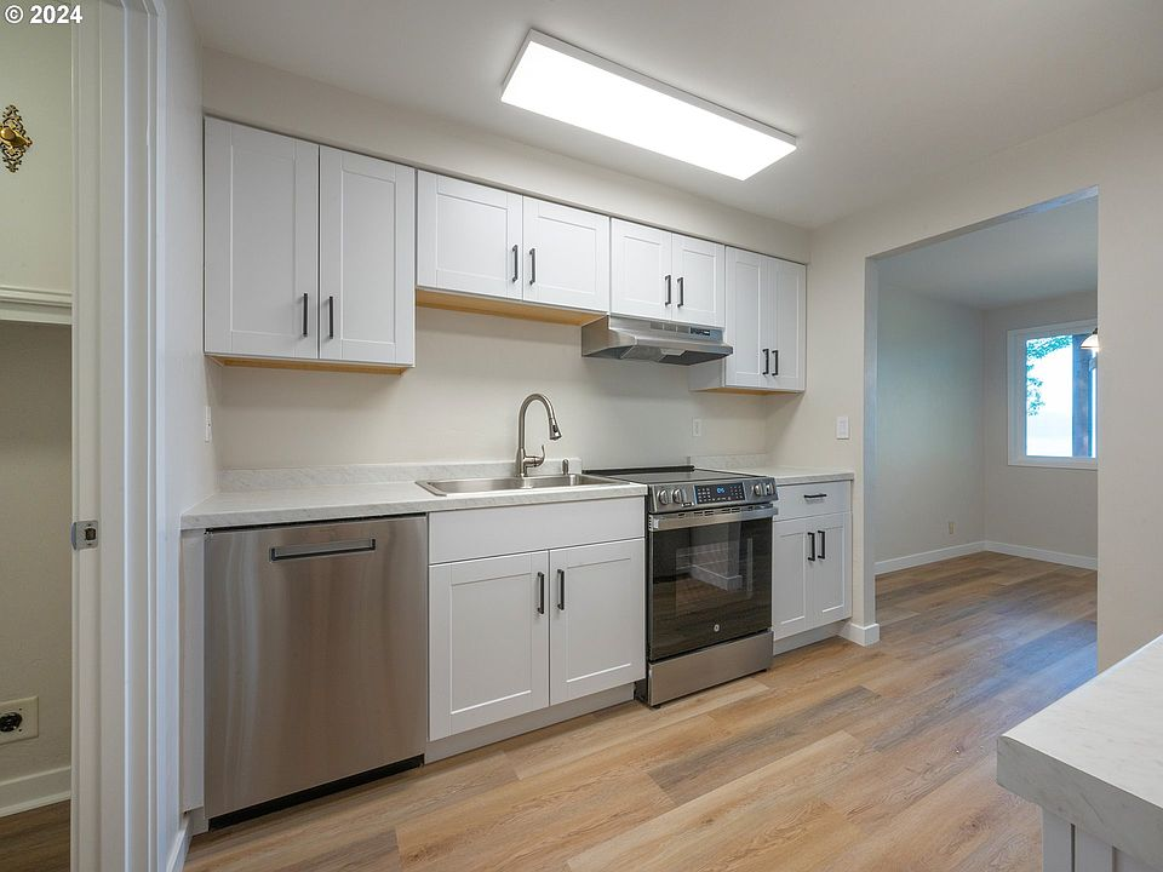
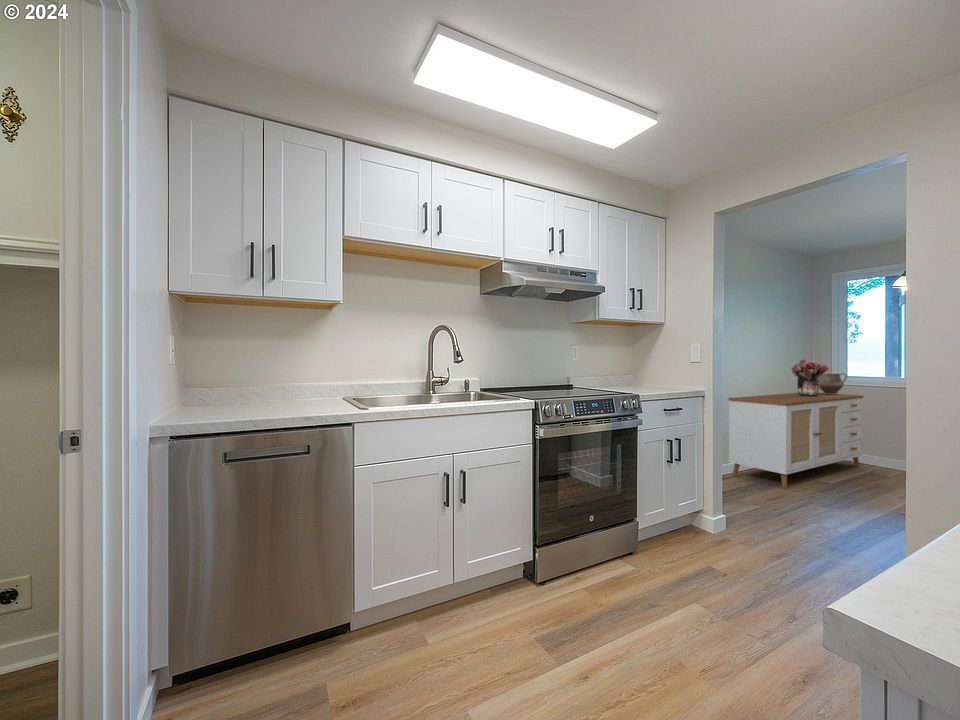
+ ceramic pot [818,372,848,394]
+ sideboard [728,392,864,489]
+ bouquet [790,358,830,396]
